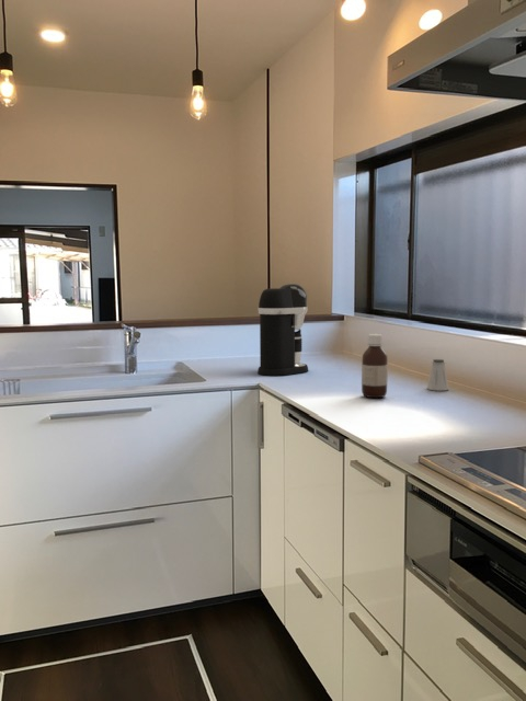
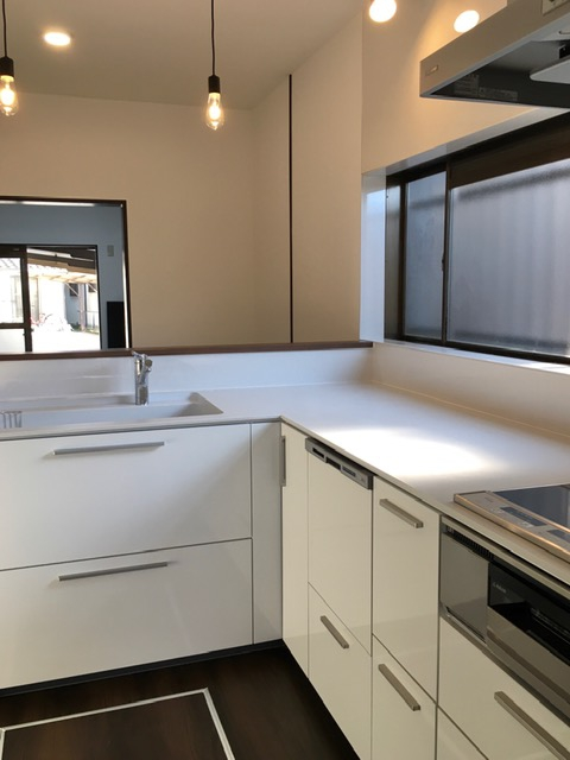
- coffee maker [256,283,309,377]
- saltshaker [426,358,450,392]
- bottle [361,333,389,399]
